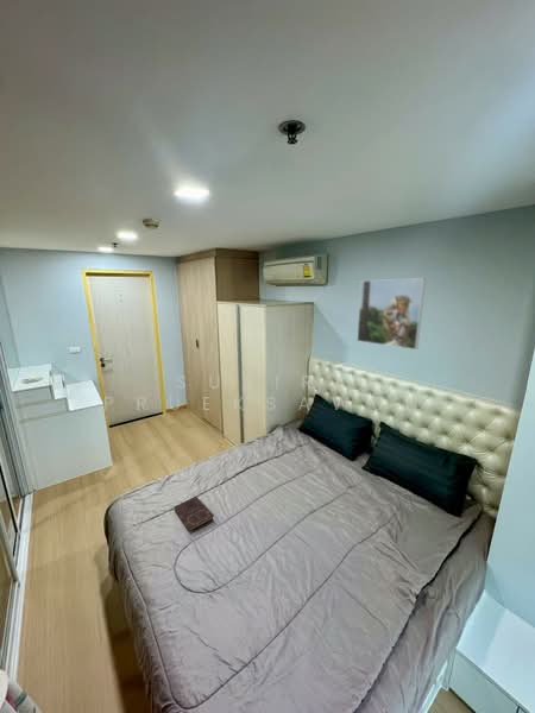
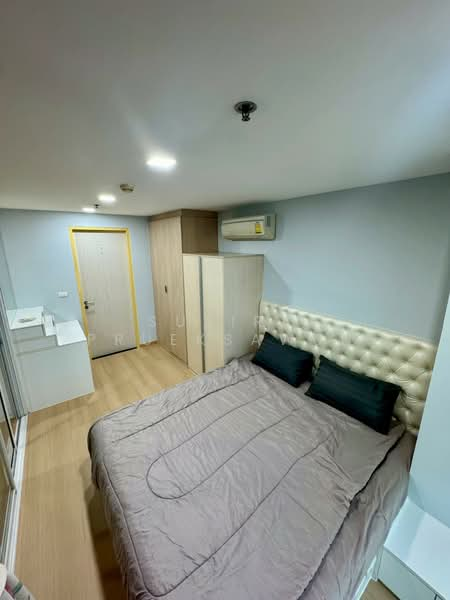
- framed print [355,277,427,351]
- book [172,496,215,531]
